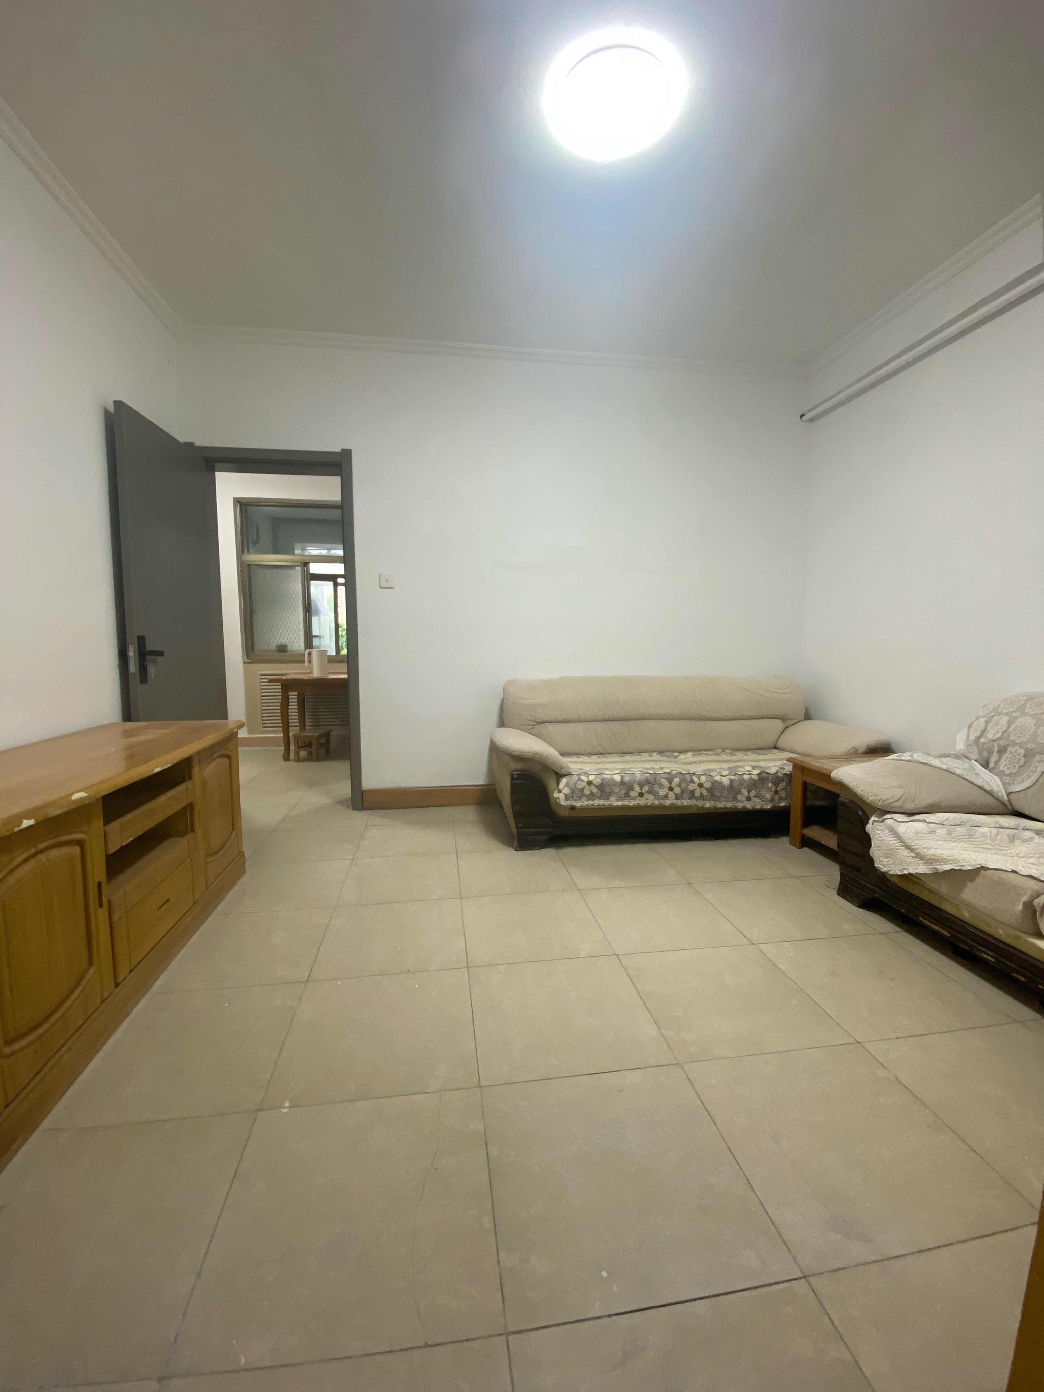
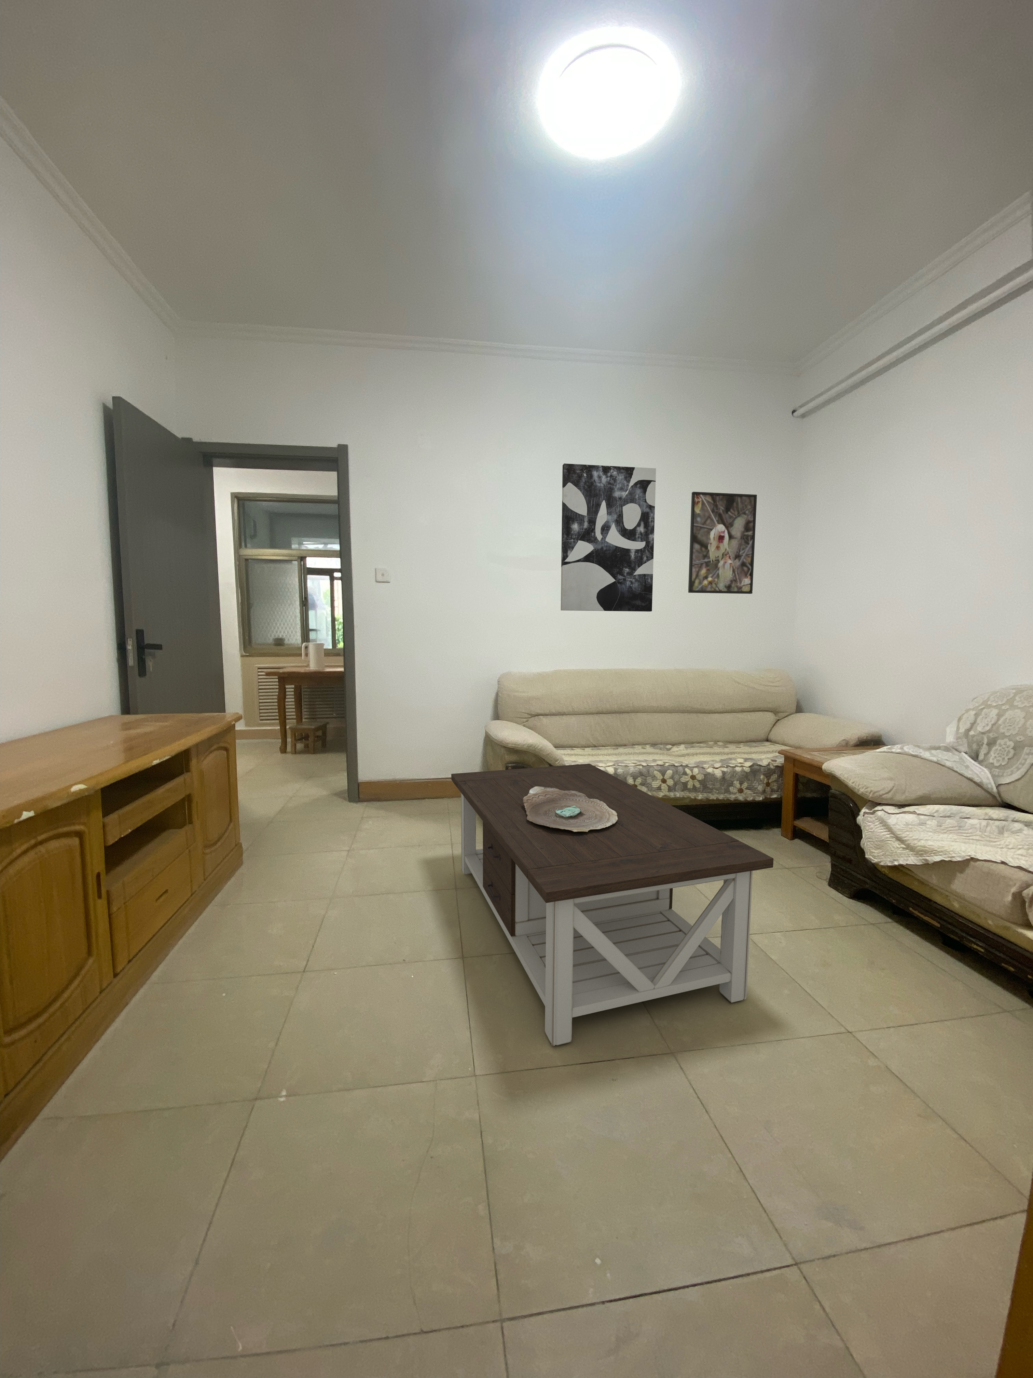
+ decorative bowl [523,787,617,832]
+ wall art [560,463,656,612]
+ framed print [688,492,757,595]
+ coffee table [451,764,774,1047]
